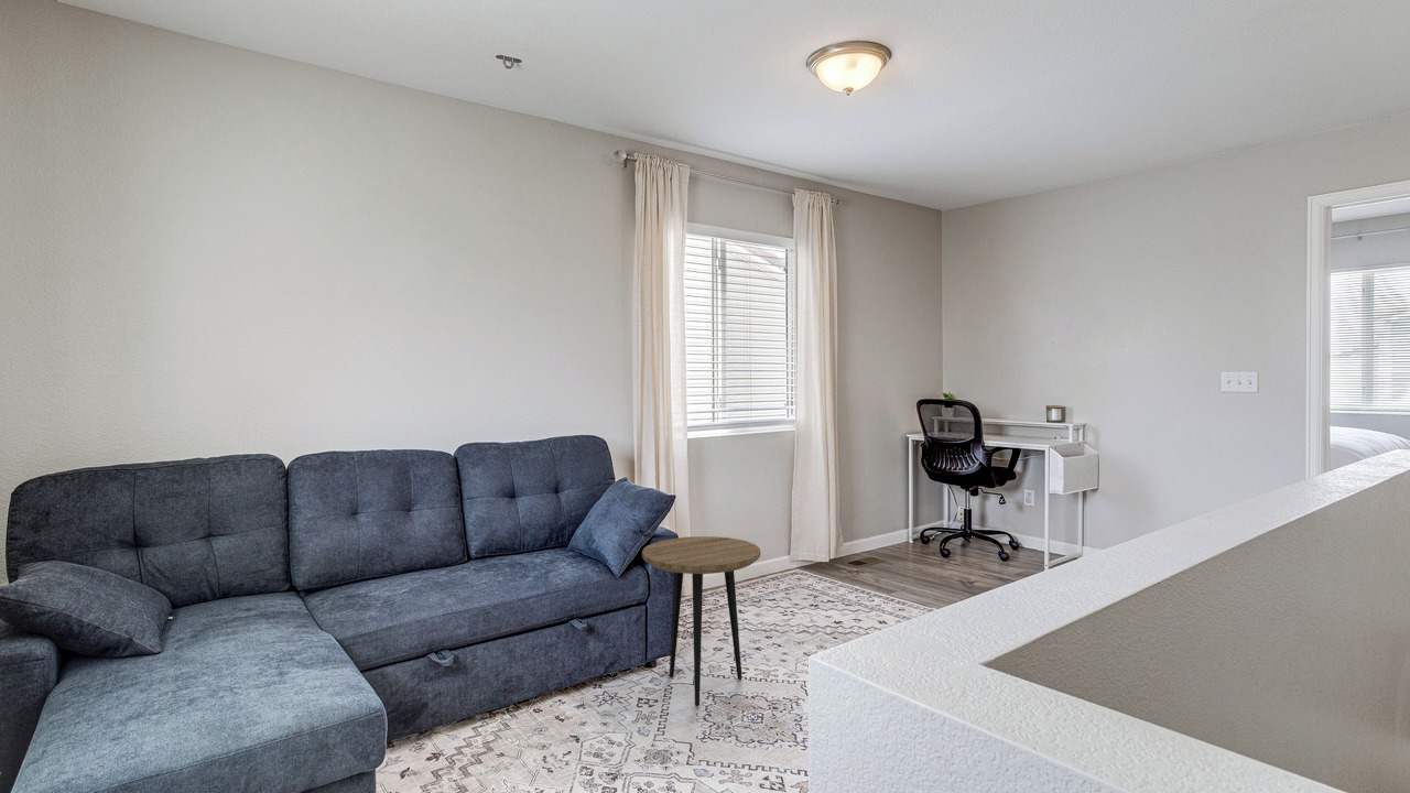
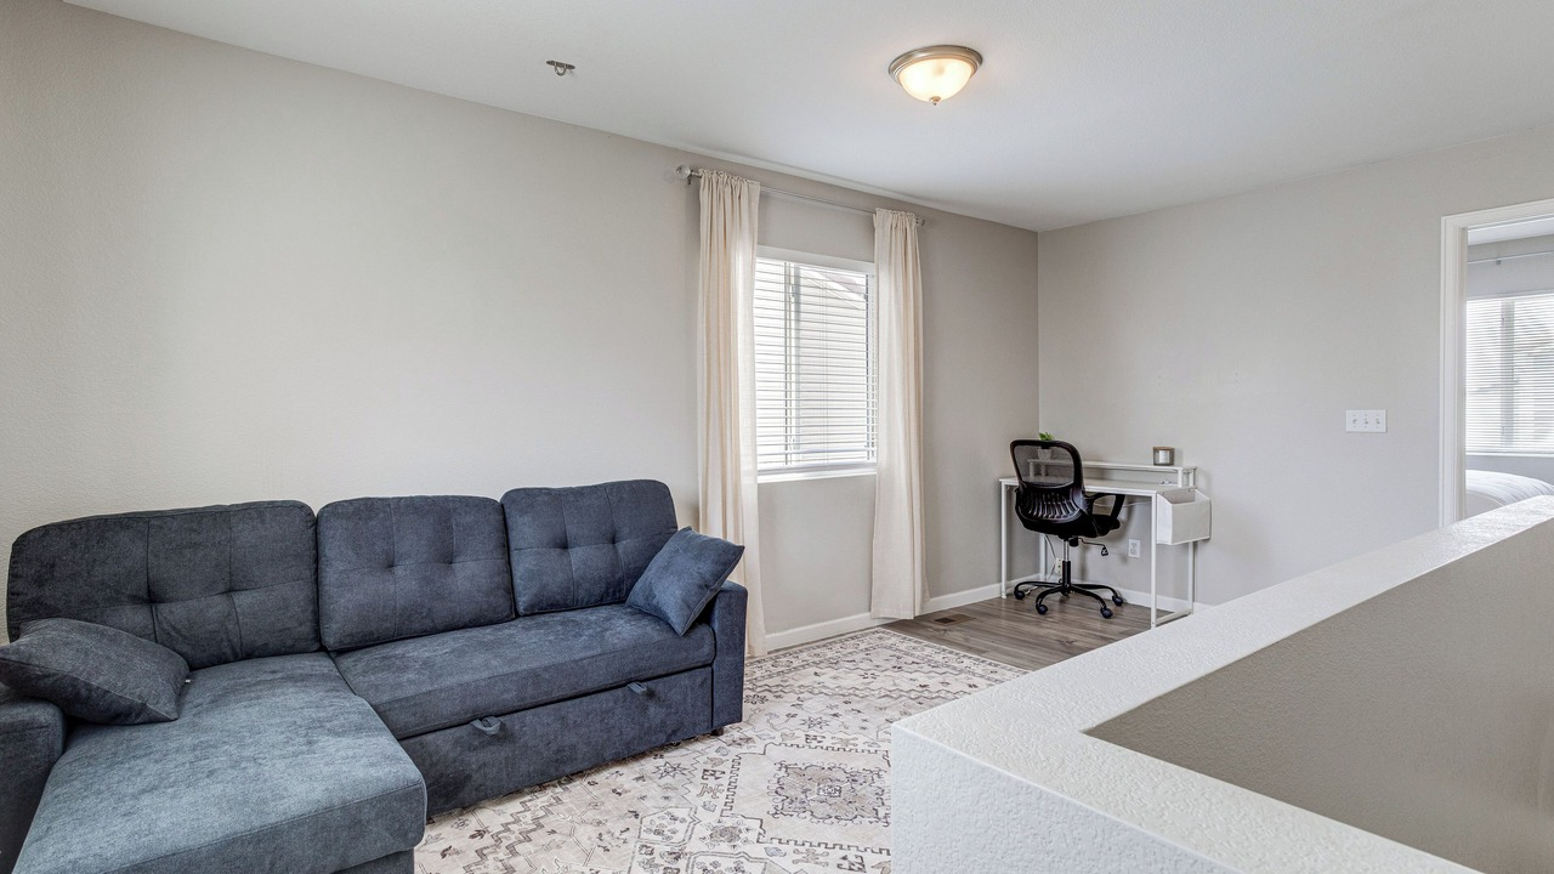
- side table [641,535,761,708]
